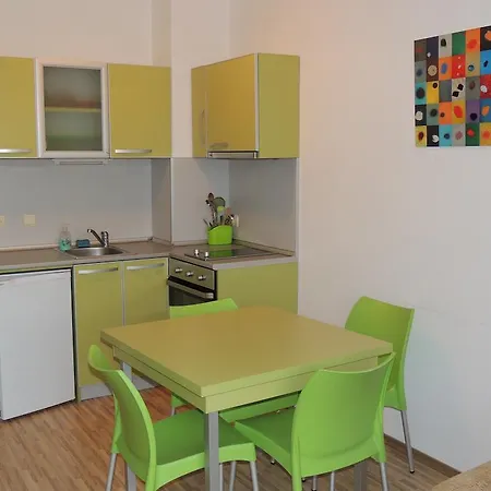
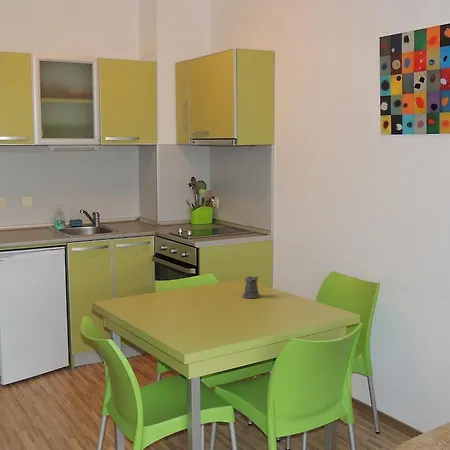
+ pepper shaker [242,275,261,299]
